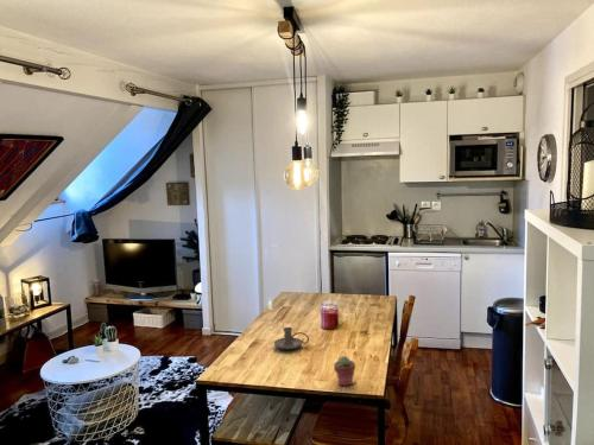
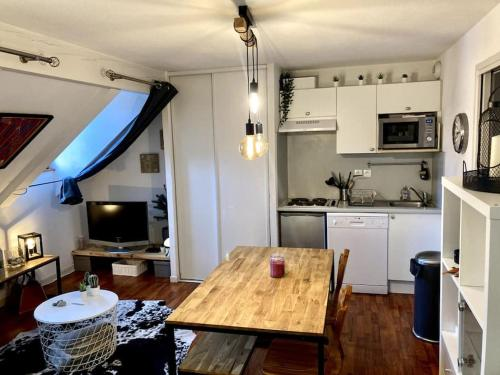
- candle holder [273,326,310,350]
- potted succulent [333,355,356,387]
